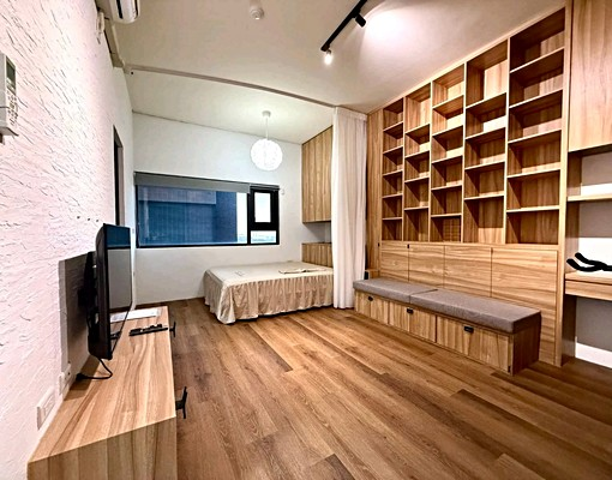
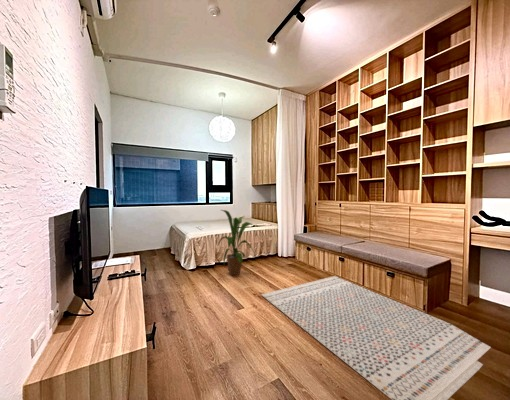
+ rug [260,275,492,400]
+ house plant [216,209,258,276]
